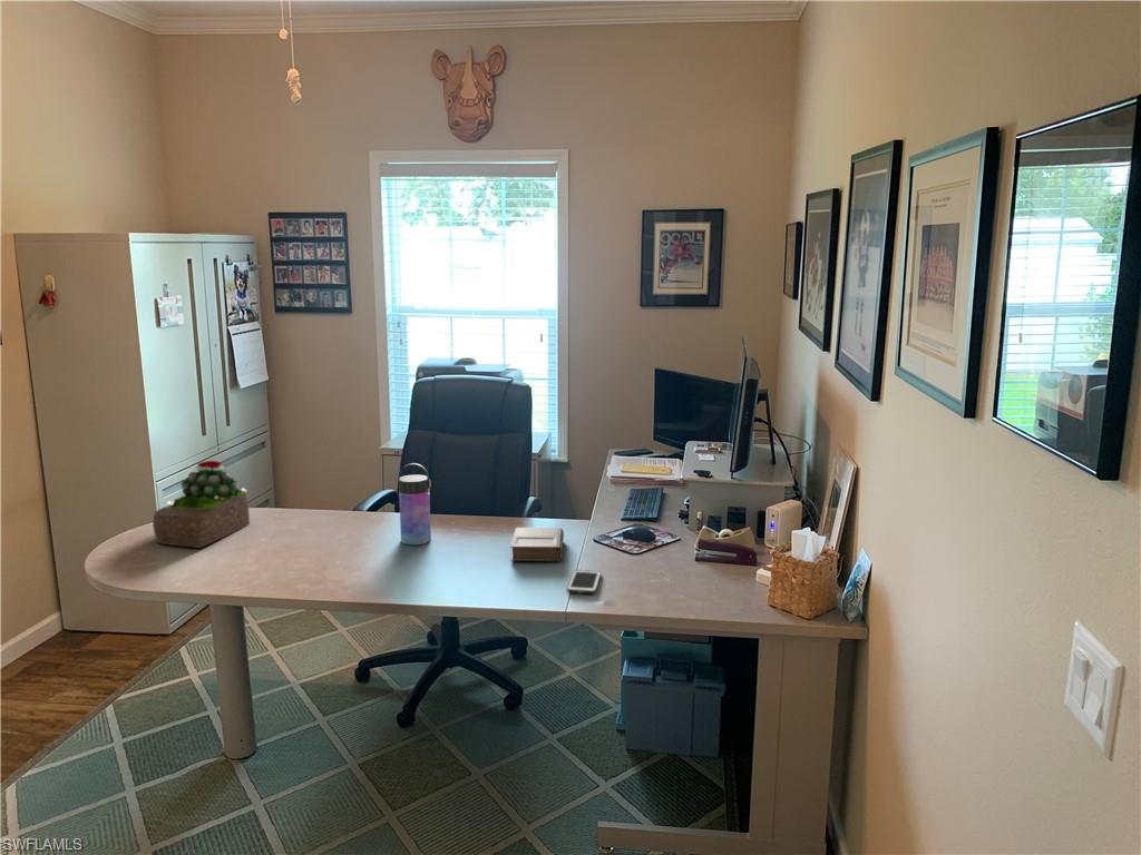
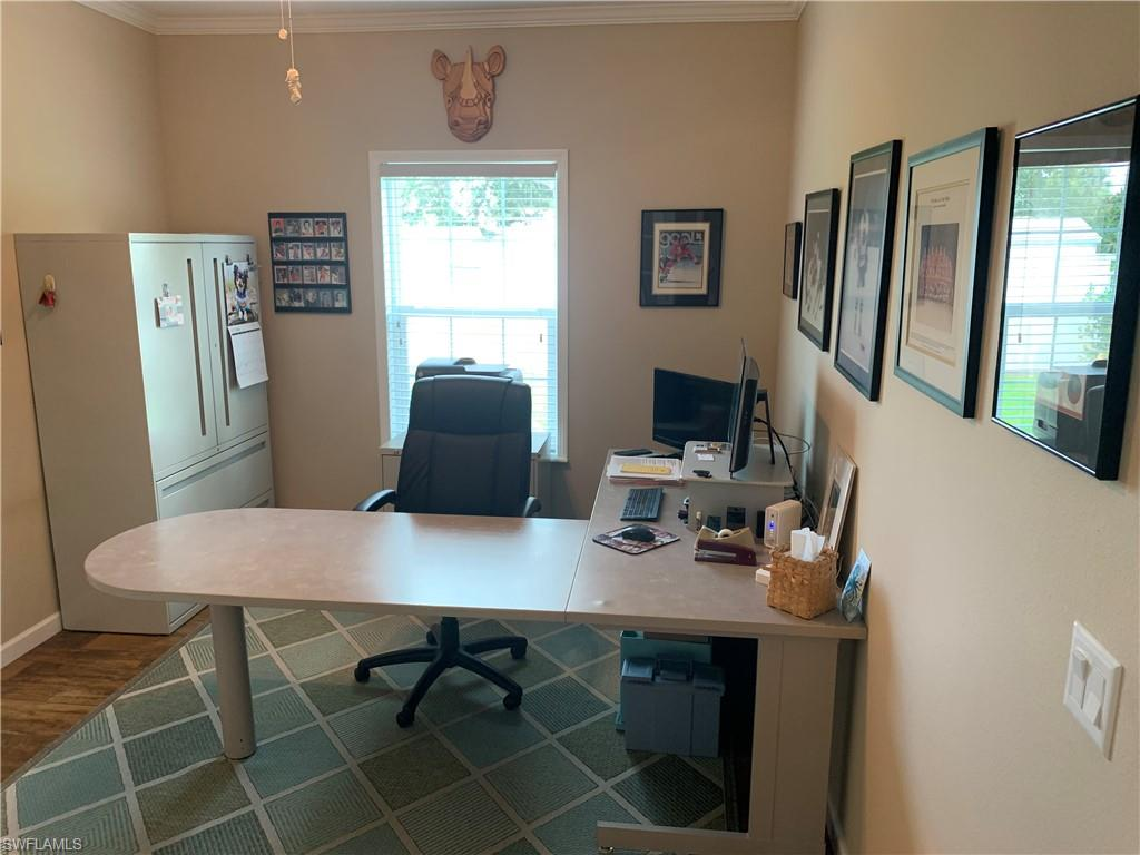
- book [509,527,565,562]
- water bottle [397,462,432,546]
- cell phone [566,569,602,594]
- succulent plant [152,460,251,549]
